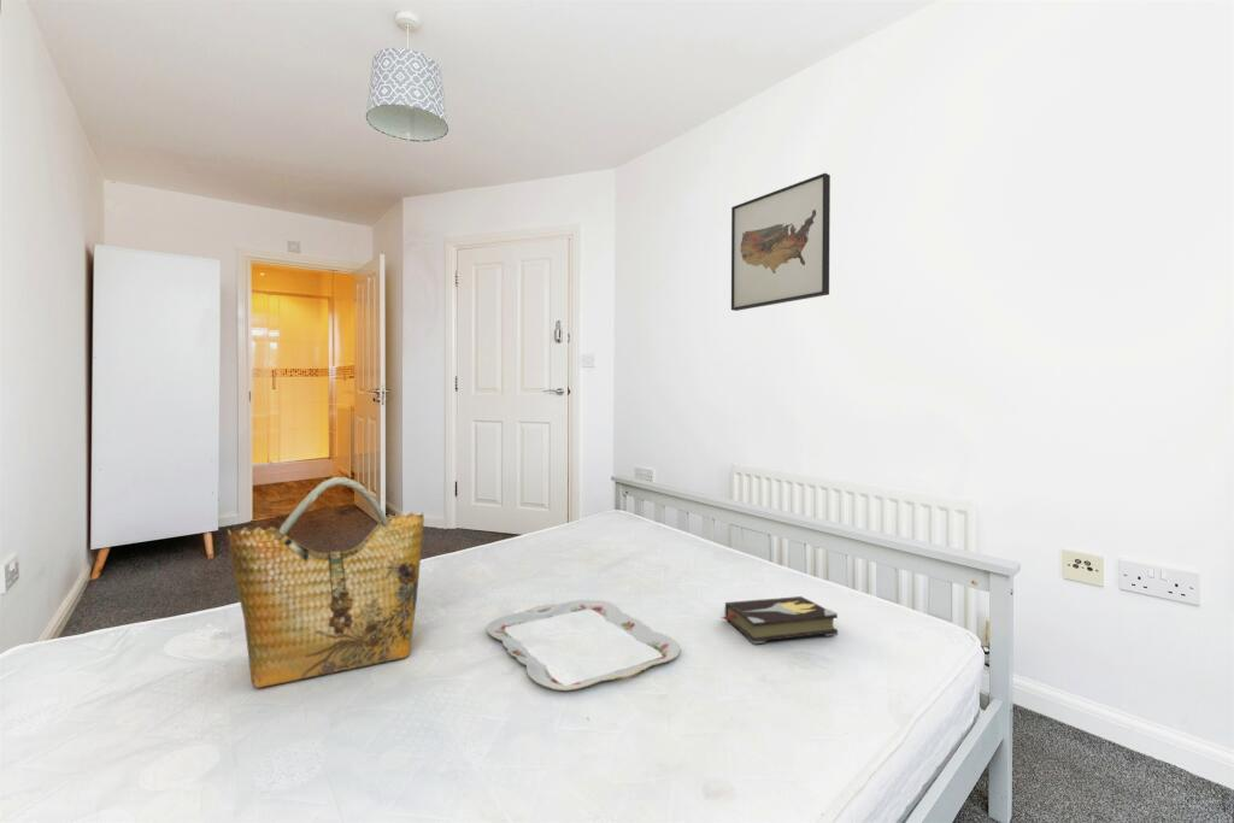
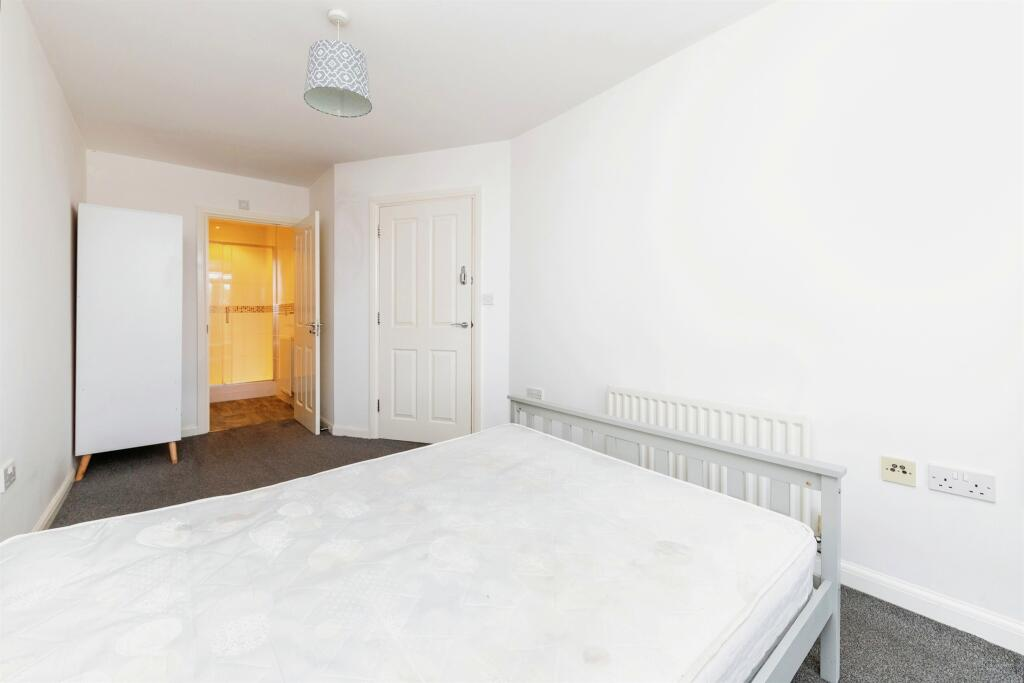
- grocery bag [227,476,425,689]
- serving tray [486,599,681,692]
- hardback book [719,595,839,645]
- wall art [730,172,832,312]
